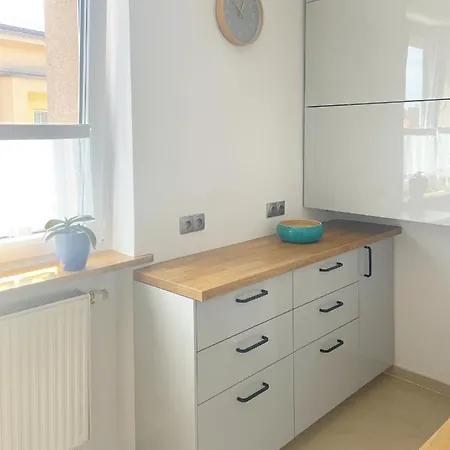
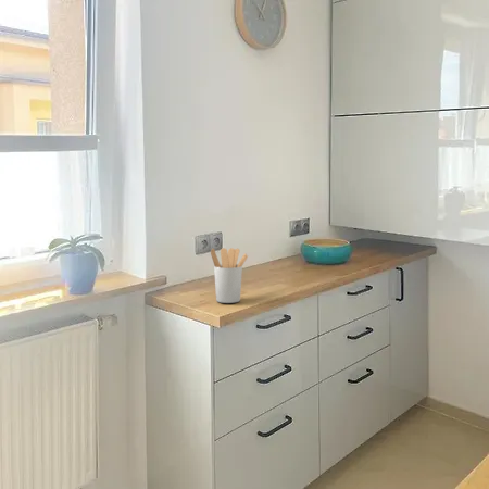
+ utensil holder [210,247,249,304]
